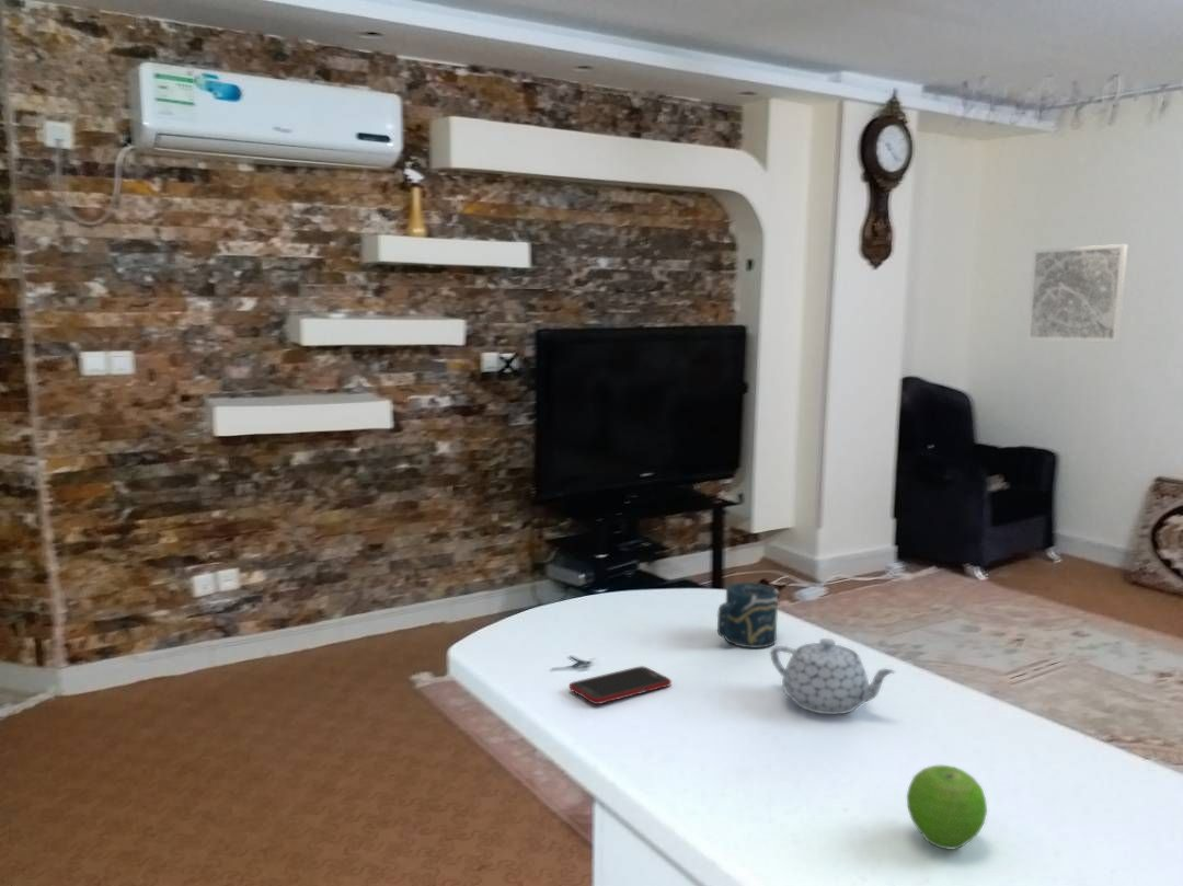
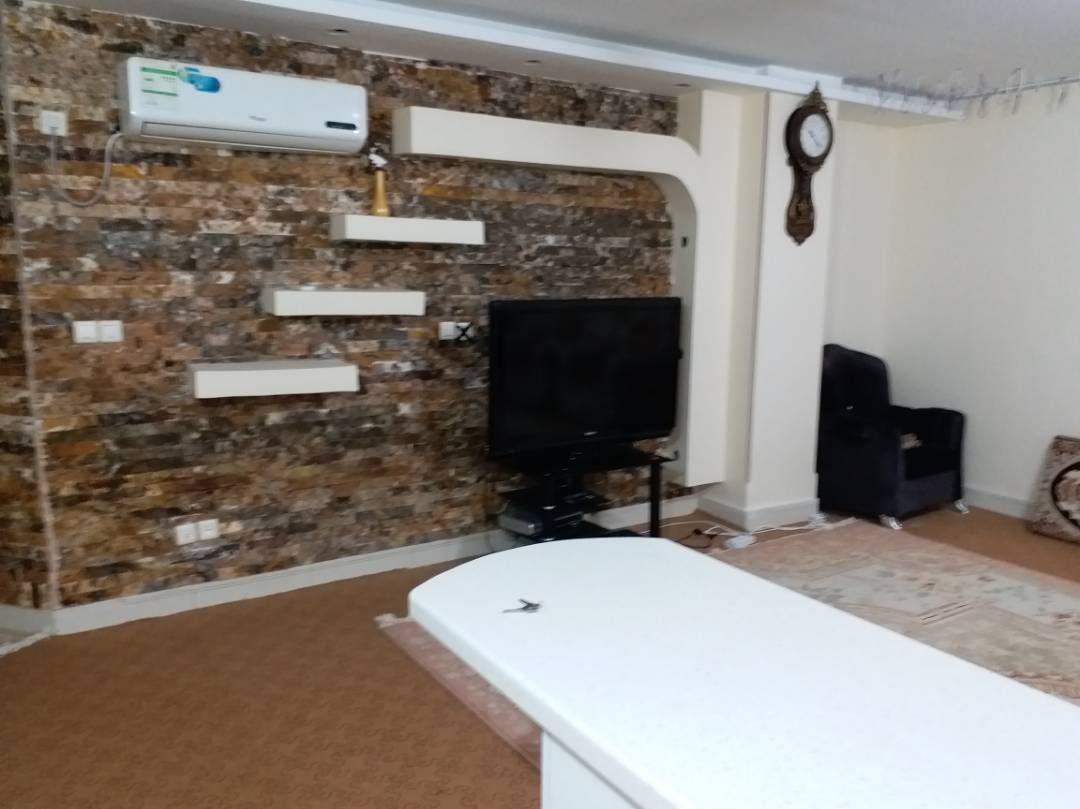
- wall art [1025,243,1129,344]
- fruit [906,764,988,850]
- teapot [770,637,897,715]
- cell phone [568,665,673,705]
- cup [716,582,779,648]
